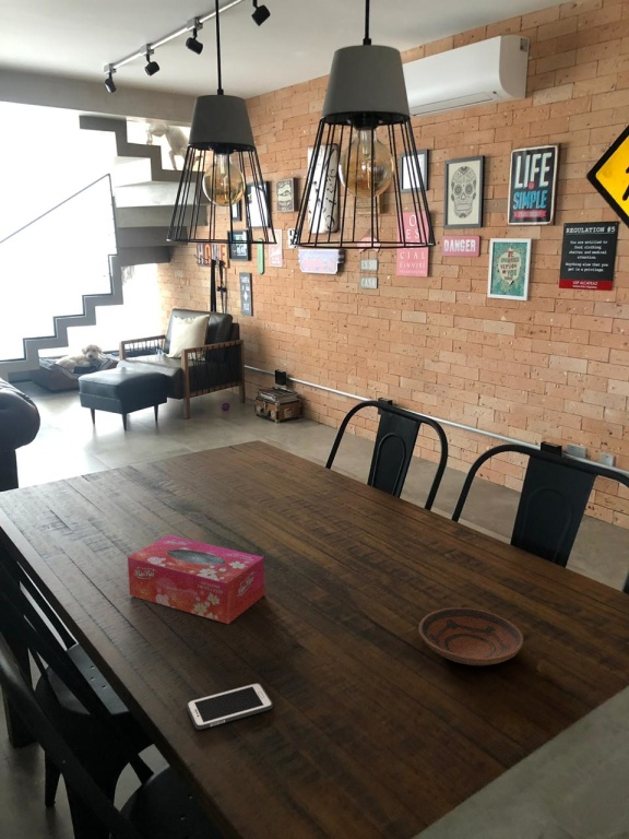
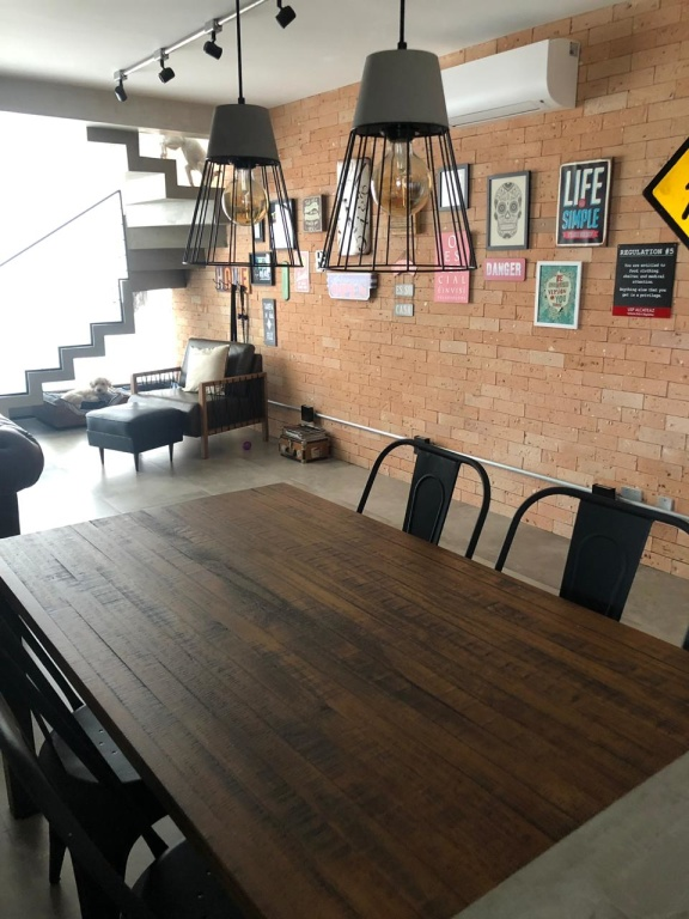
- bowl [417,606,524,666]
- cell phone [186,682,274,731]
- tissue box [127,534,265,625]
